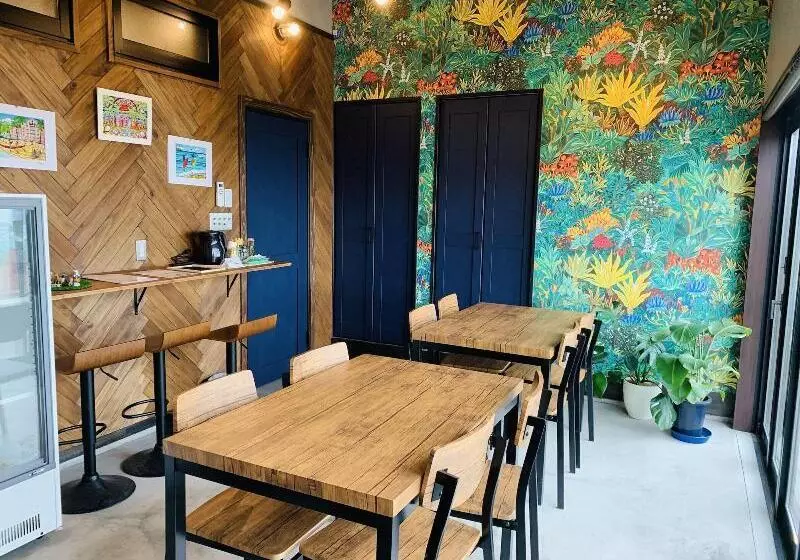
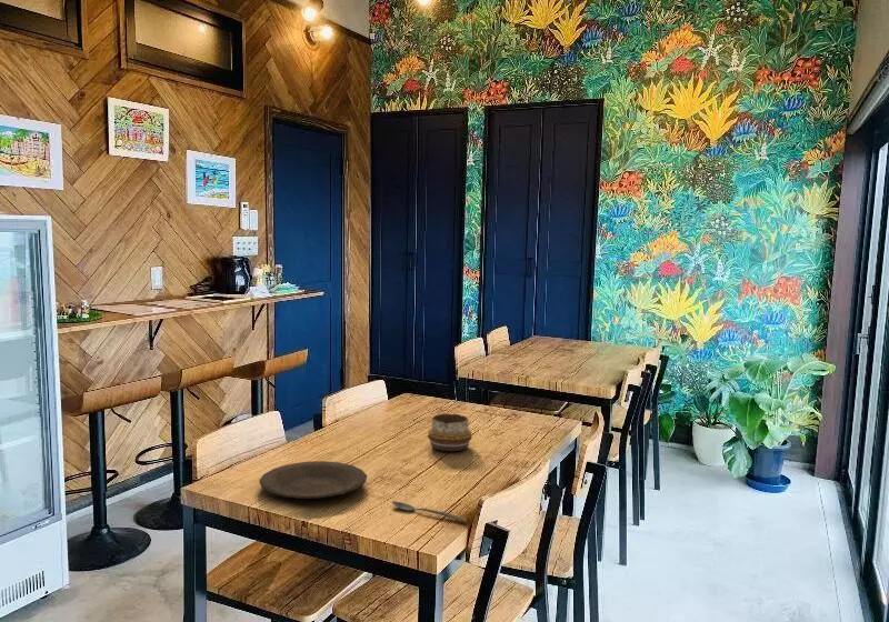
+ decorative bowl [427,413,473,452]
+ spoon [391,500,468,522]
+ plate [258,460,368,500]
